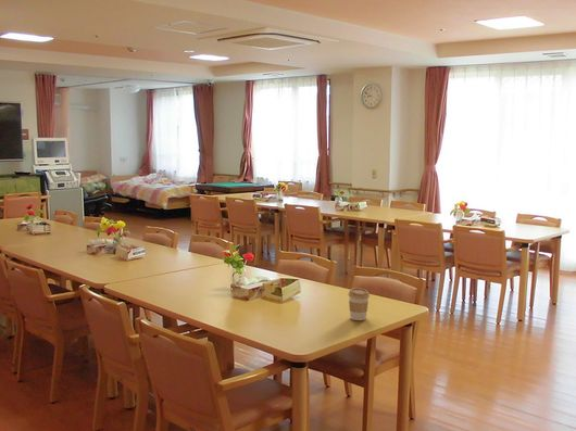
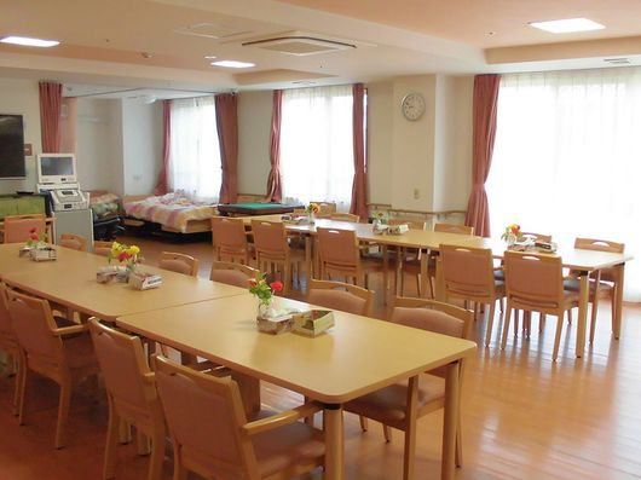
- coffee cup [348,287,371,321]
